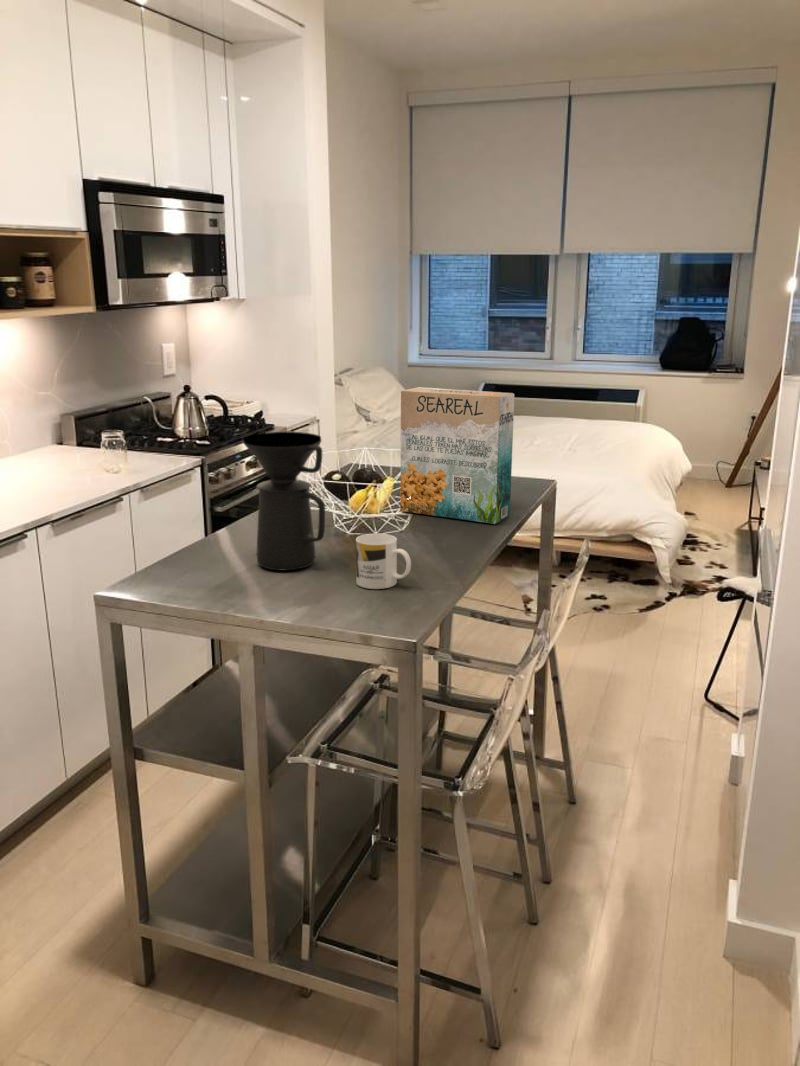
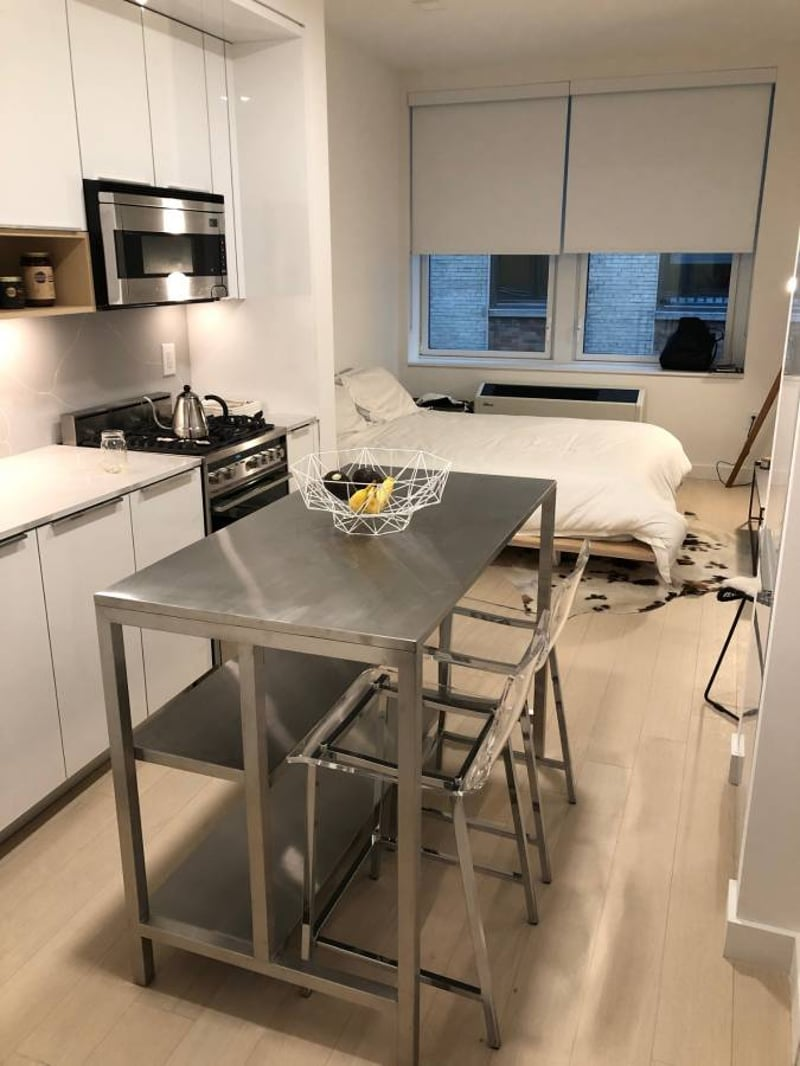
- coffee maker [242,431,326,571]
- cereal box [399,386,515,525]
- mug [355,533,412,590]
